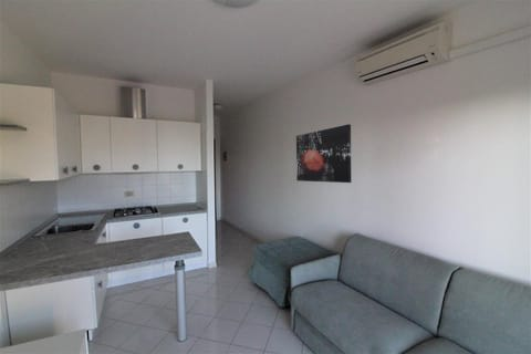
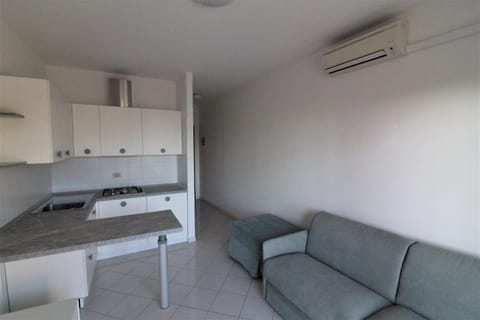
- wall art [295,123,353,184]
